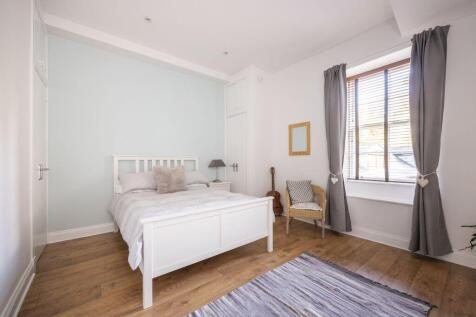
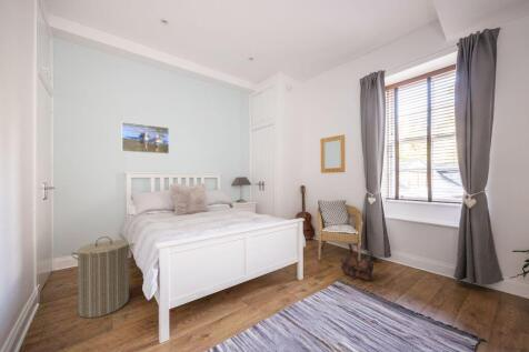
+ laundry hamper [70,235,136,319]
+ boots [339,251,375,282]
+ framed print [120,121,170,155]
